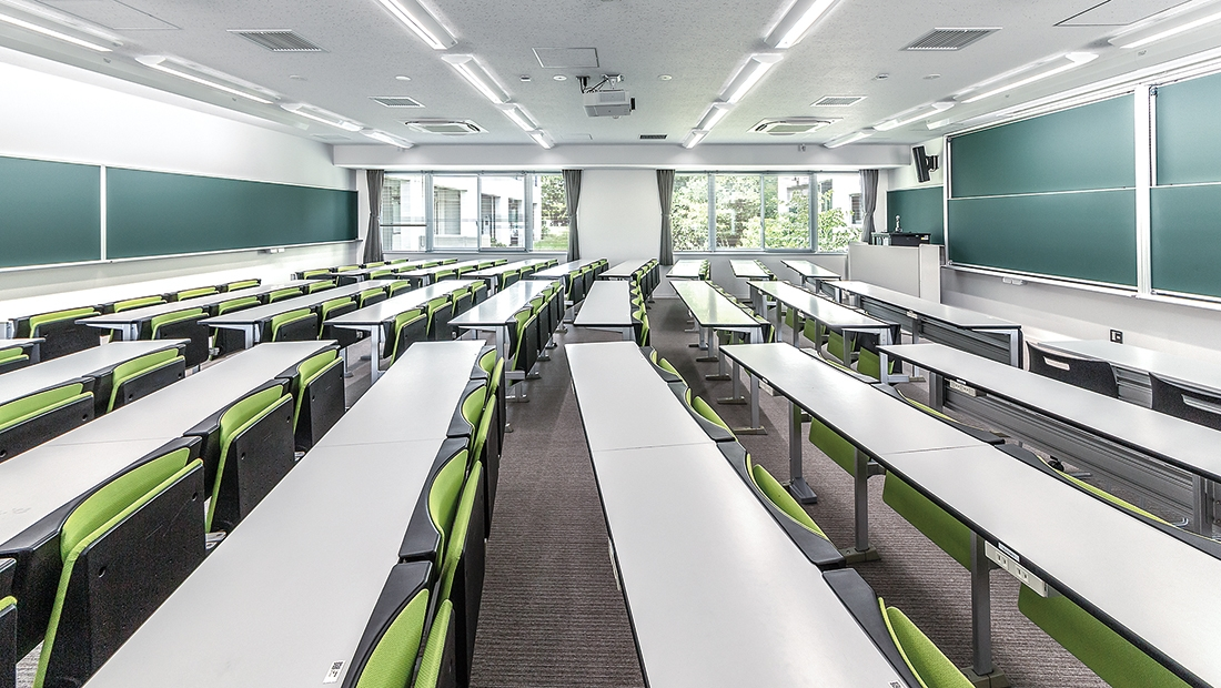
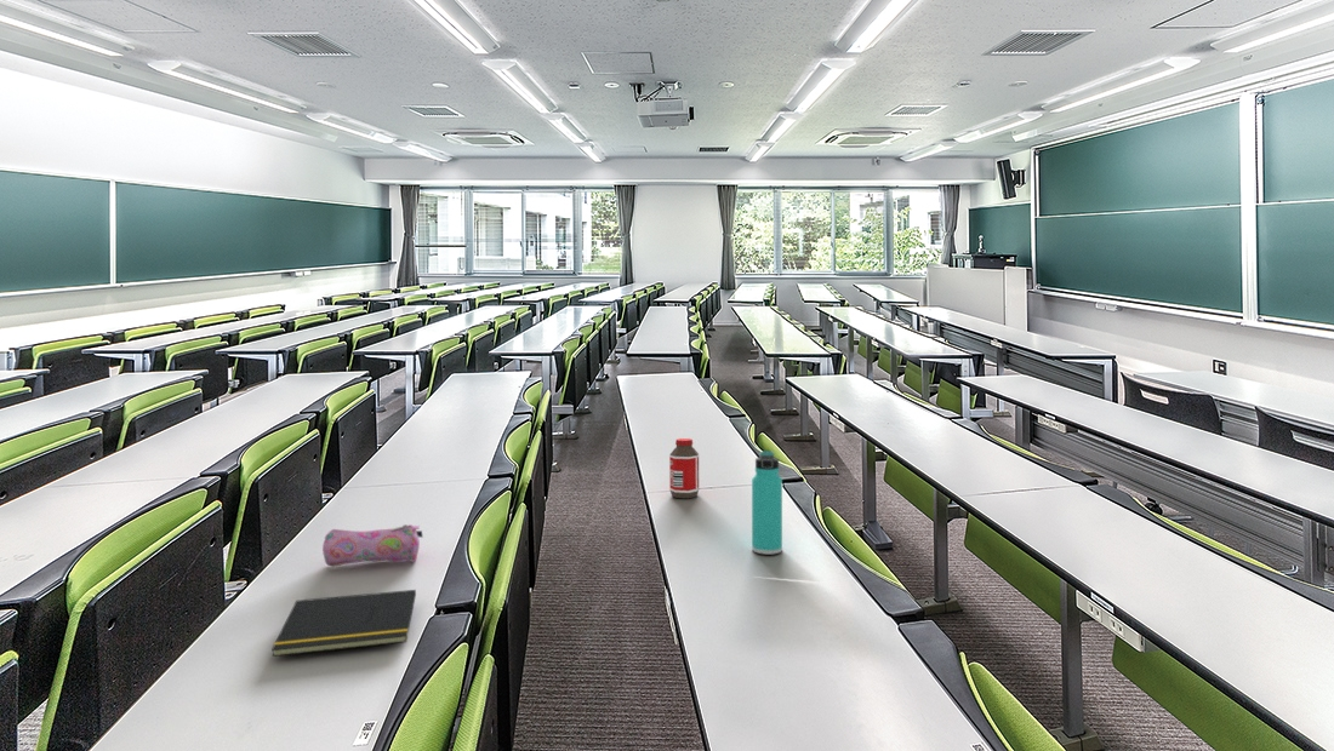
+ thermos bottle [751,449,783,556]
+ pencil case [321,523,424,567]
+ notepad [270,589,417,658]
+ bottle [668,437,700,499]
